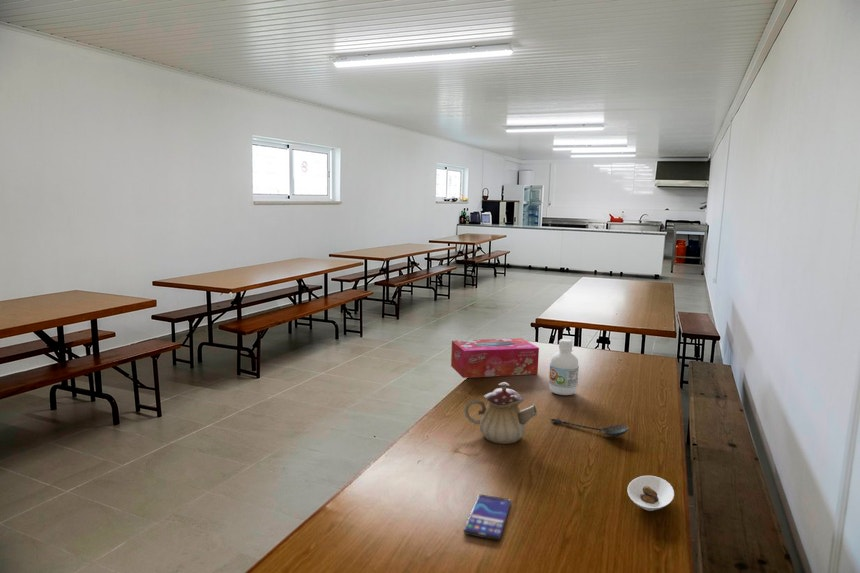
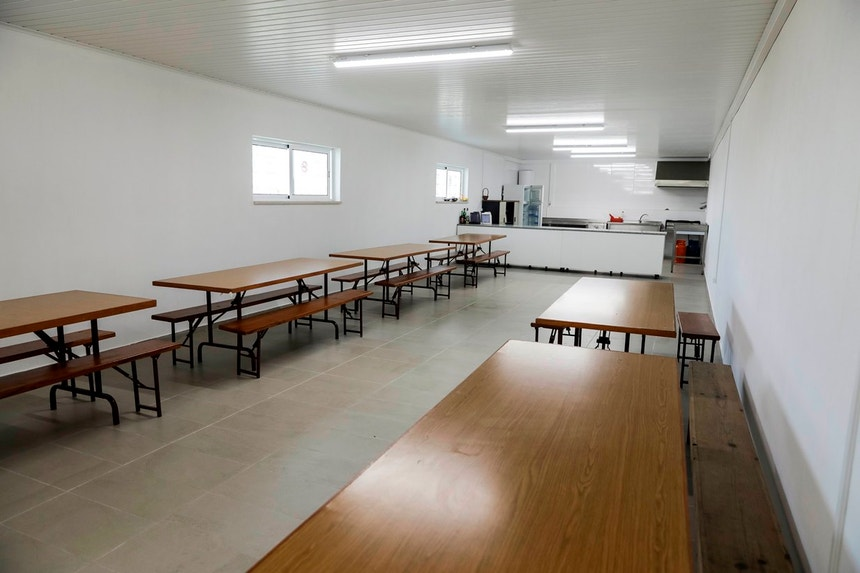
- tissue box [450,337,540,379]
- saucer [626,475,675,512]
- smartphone [463,494,512,541]
- teapot [463,381,538,445]
- spoon [550,418,630,438]
- bottle [548,338,580,396]
